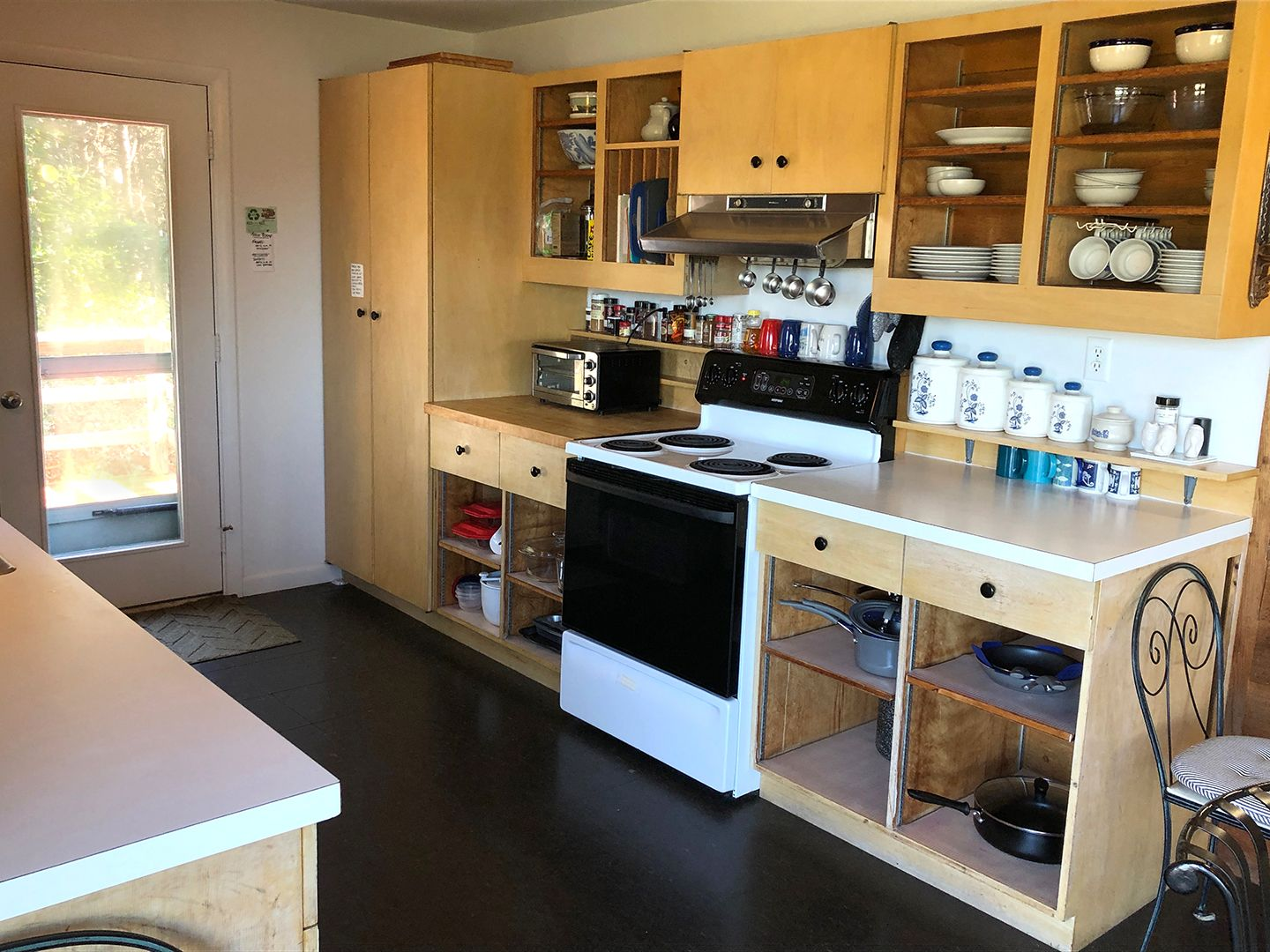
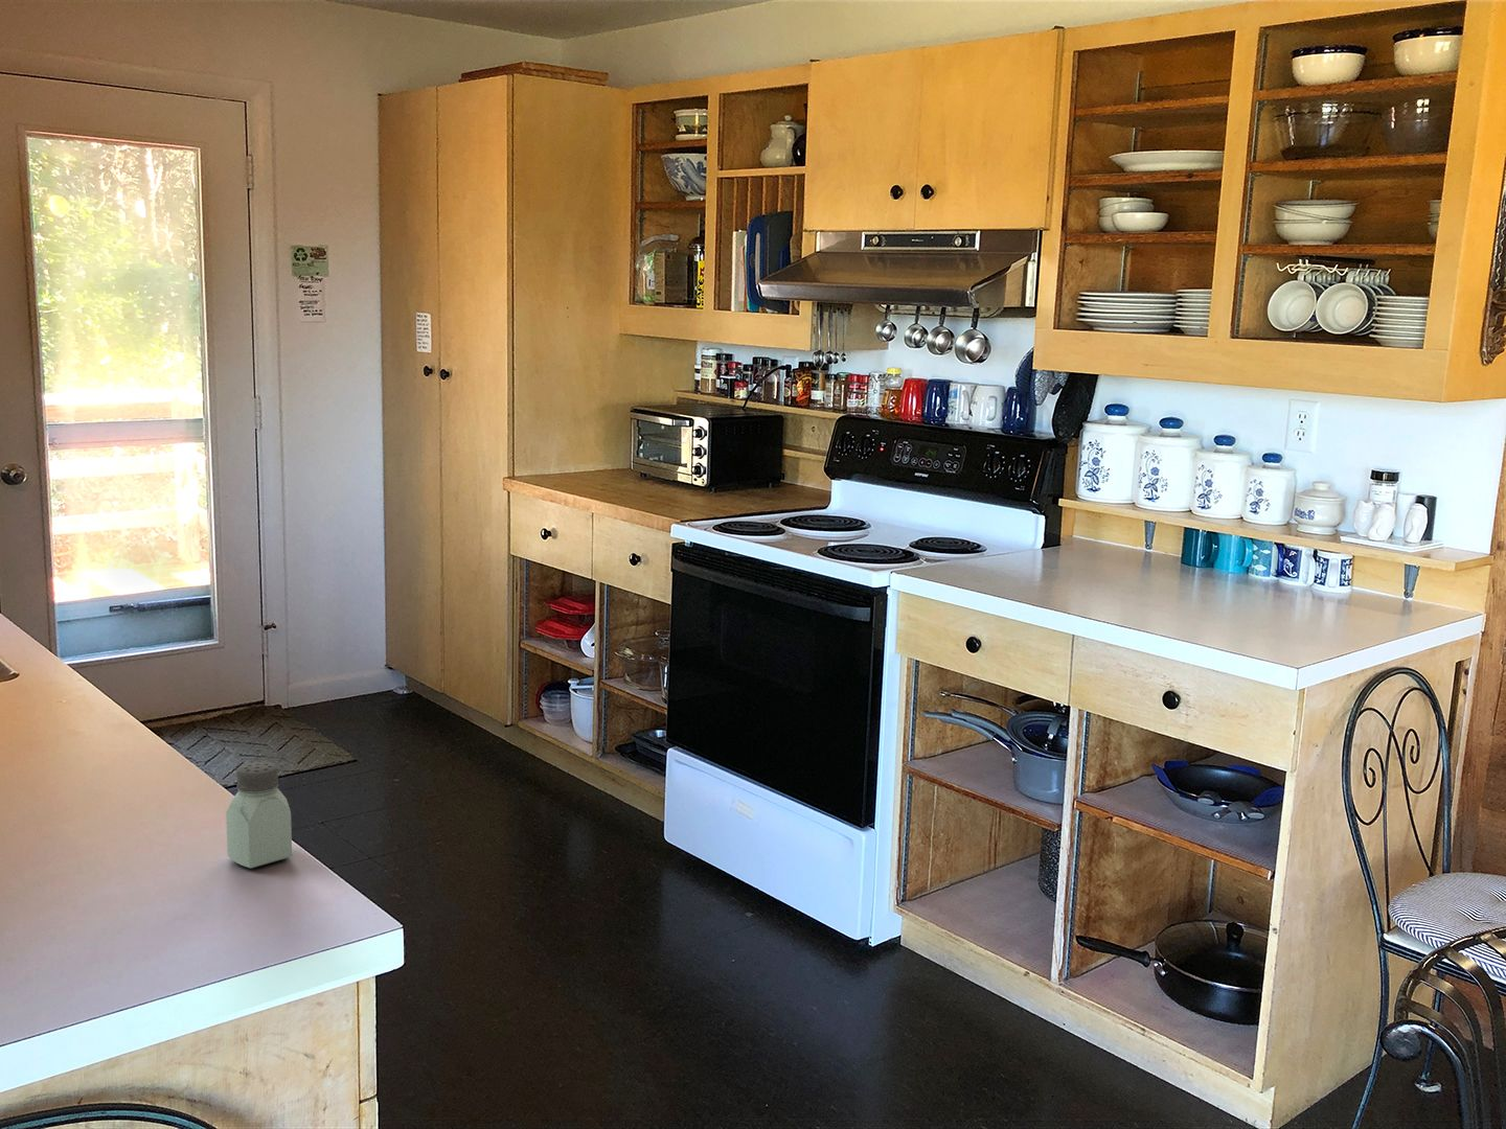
+ saltshaker [225,761,293,869]
